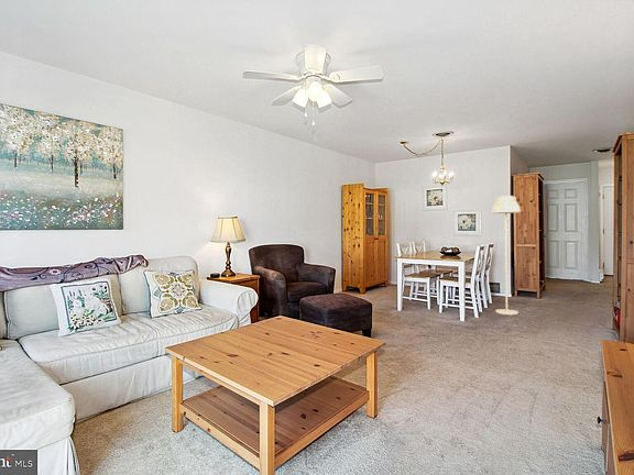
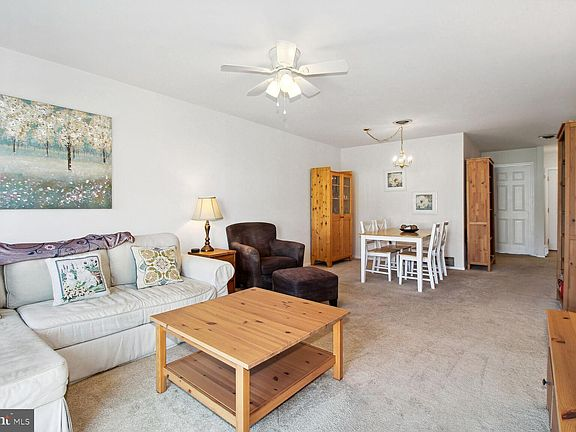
- floor lamp [490,195,522,316]
